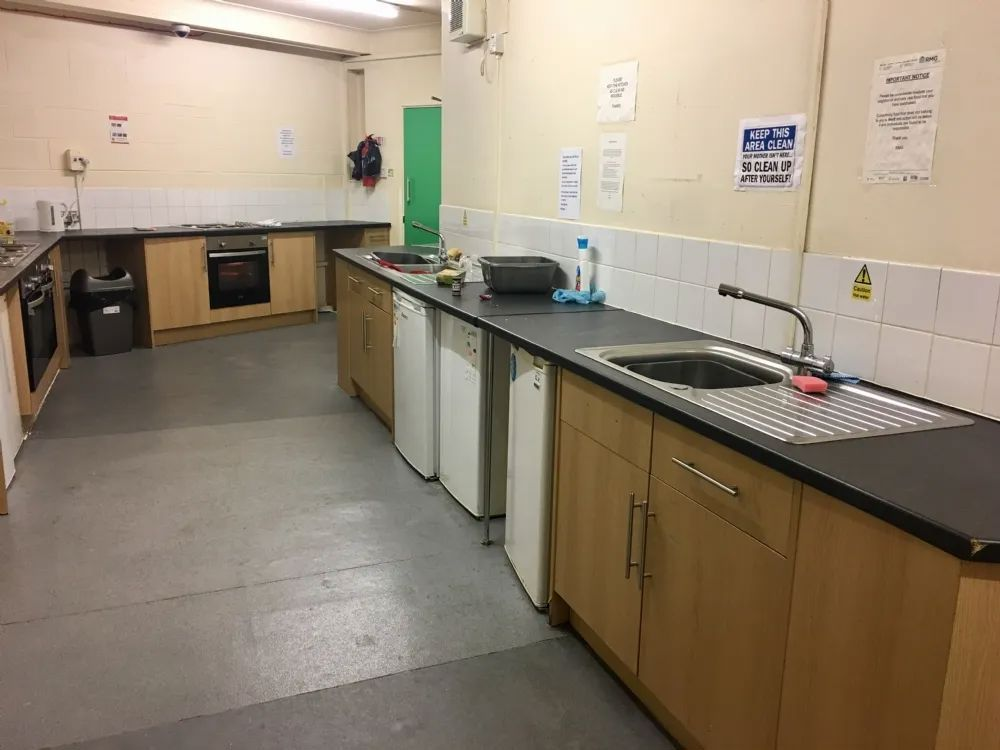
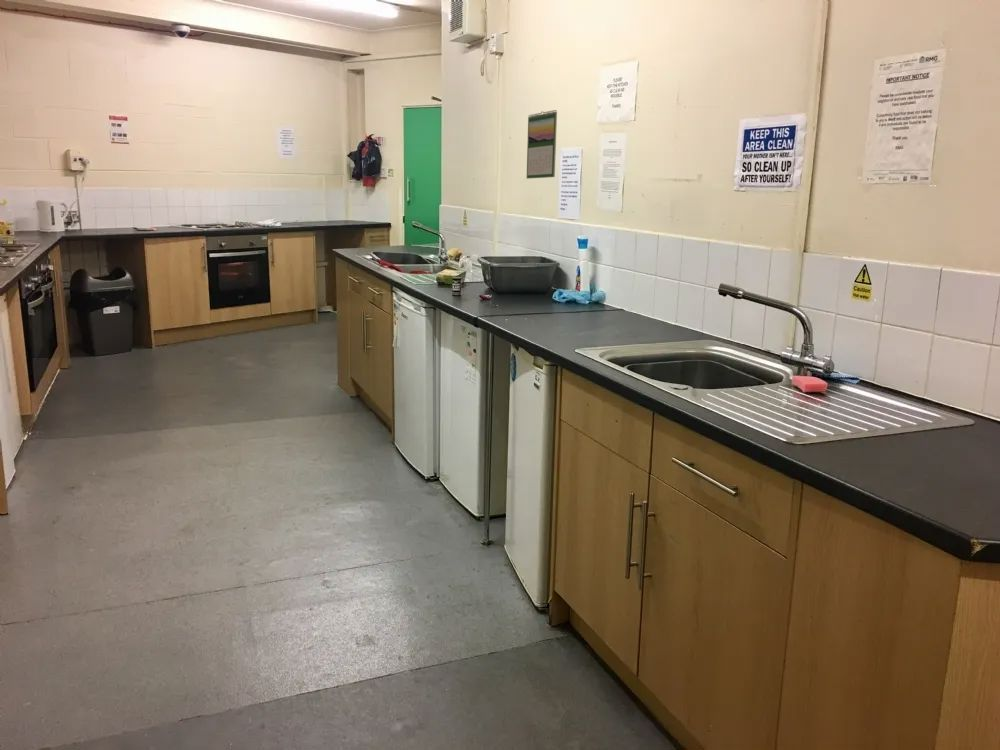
+ calendar [526,109,558,180]
